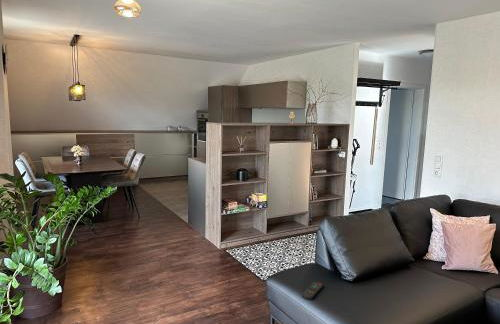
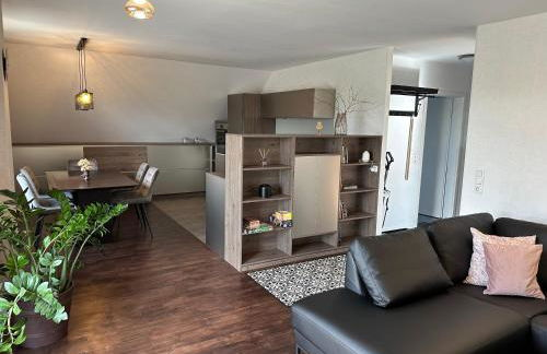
- remote control [301,281,324,301]
